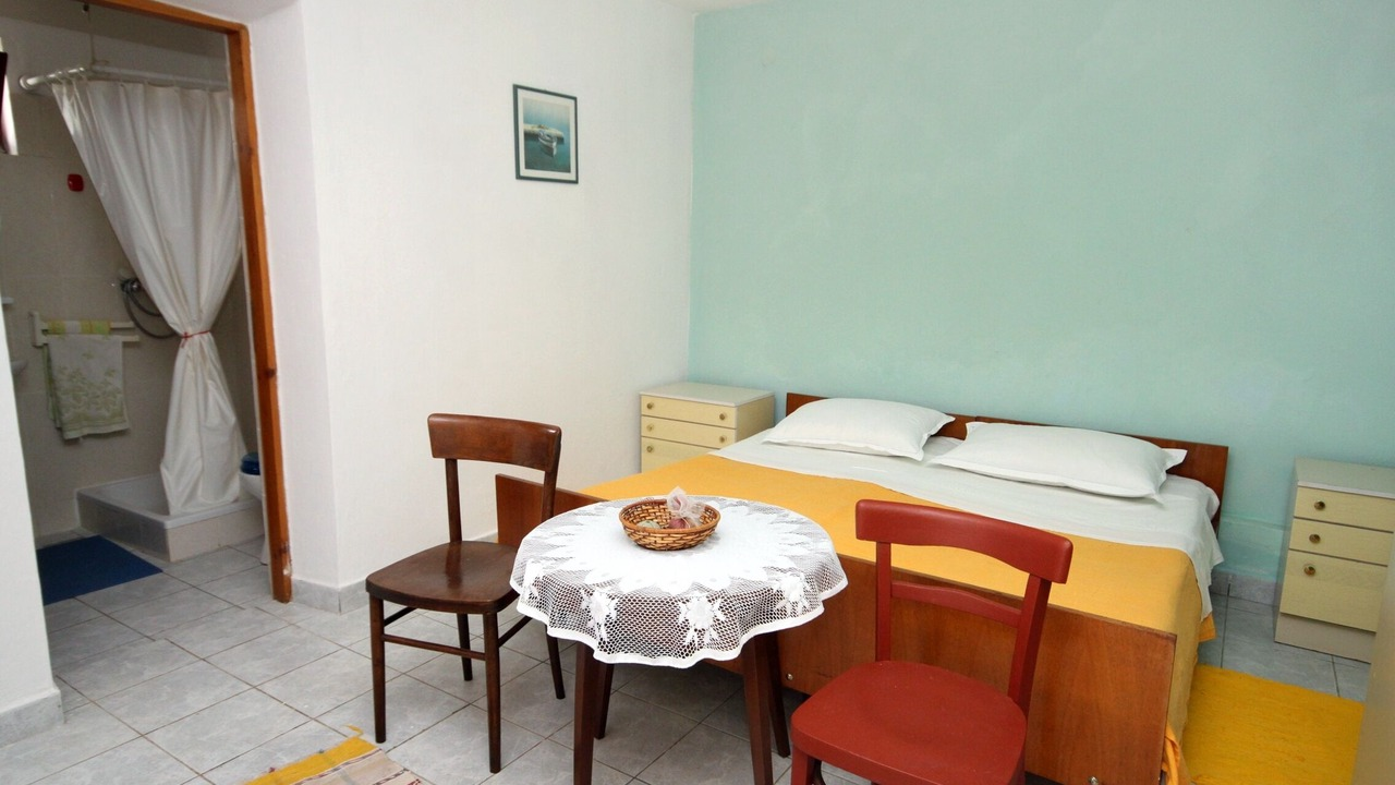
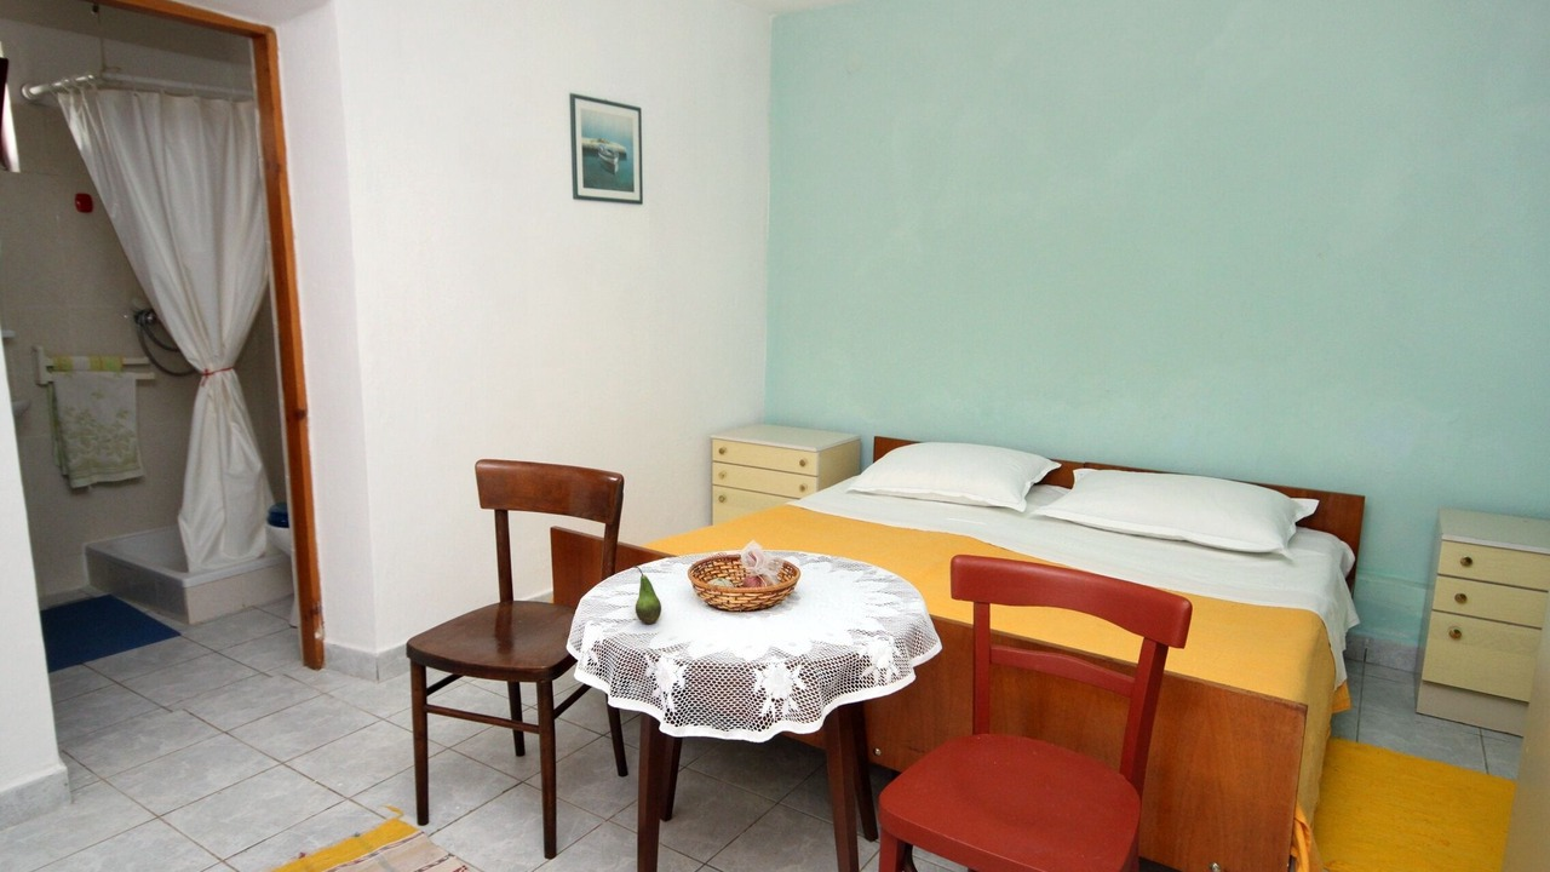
+ fruit [632,564,662,625]
